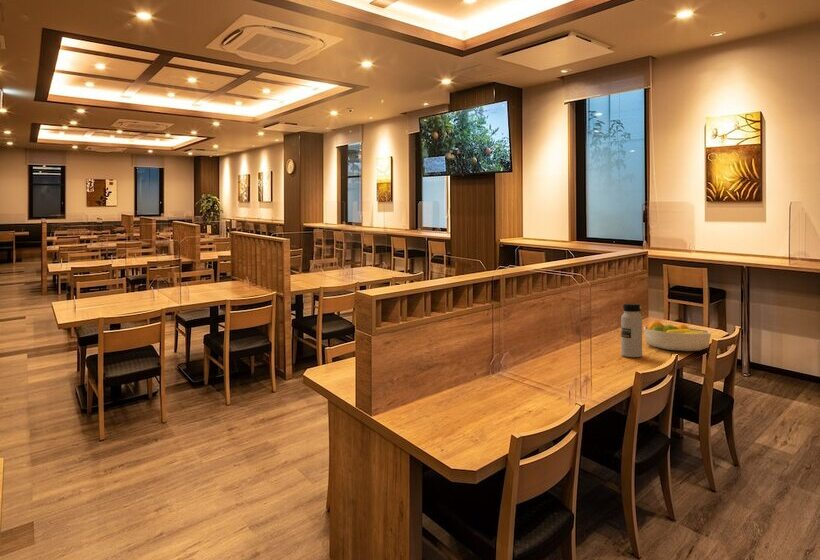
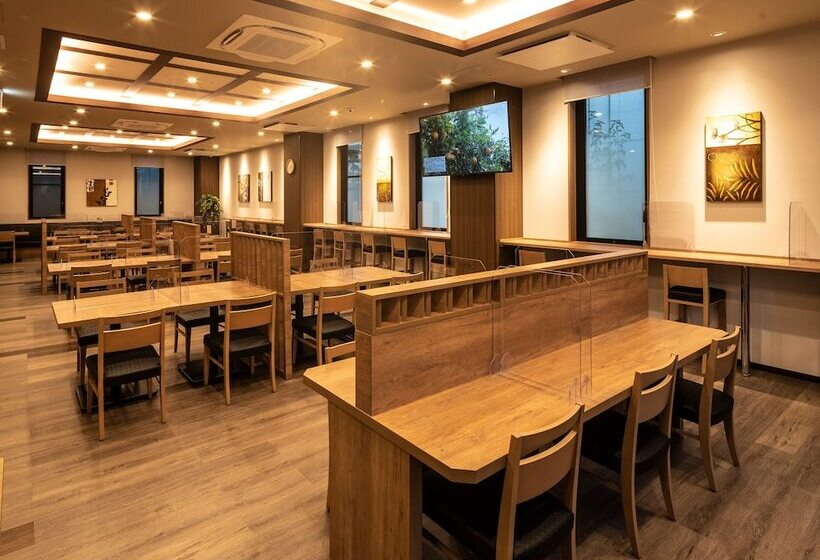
- water bottle [620,303,643,358]
- fruit bowl [643,319,712,352]
